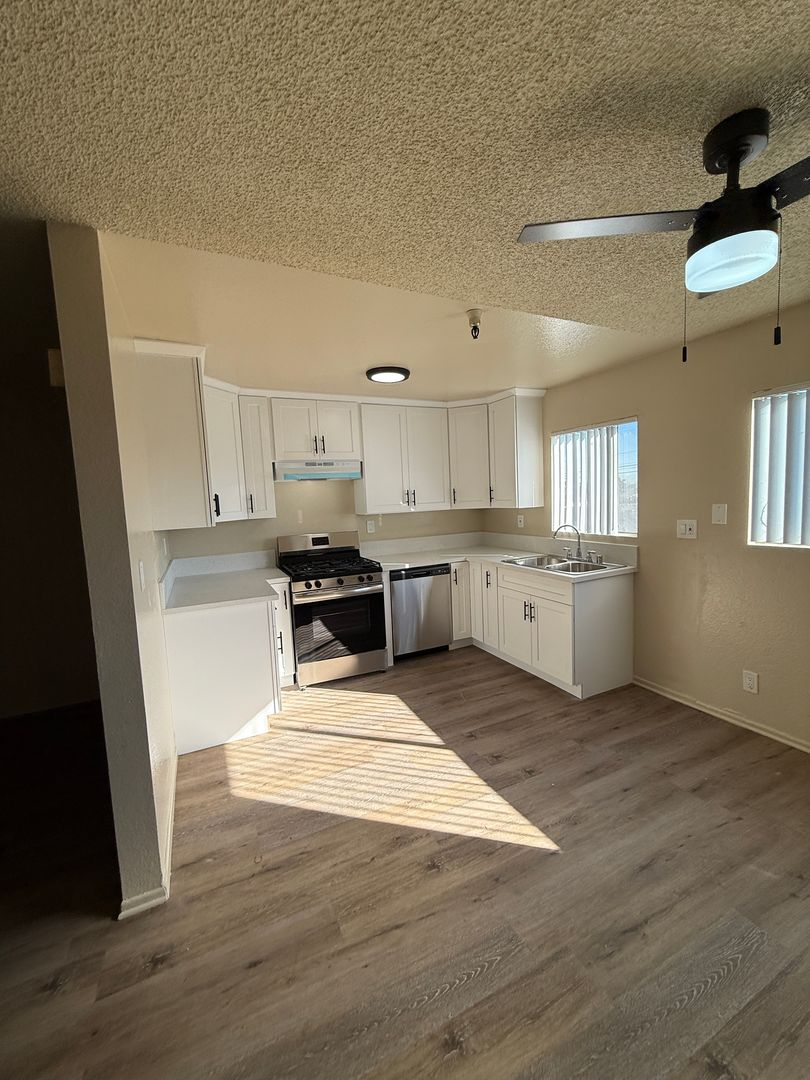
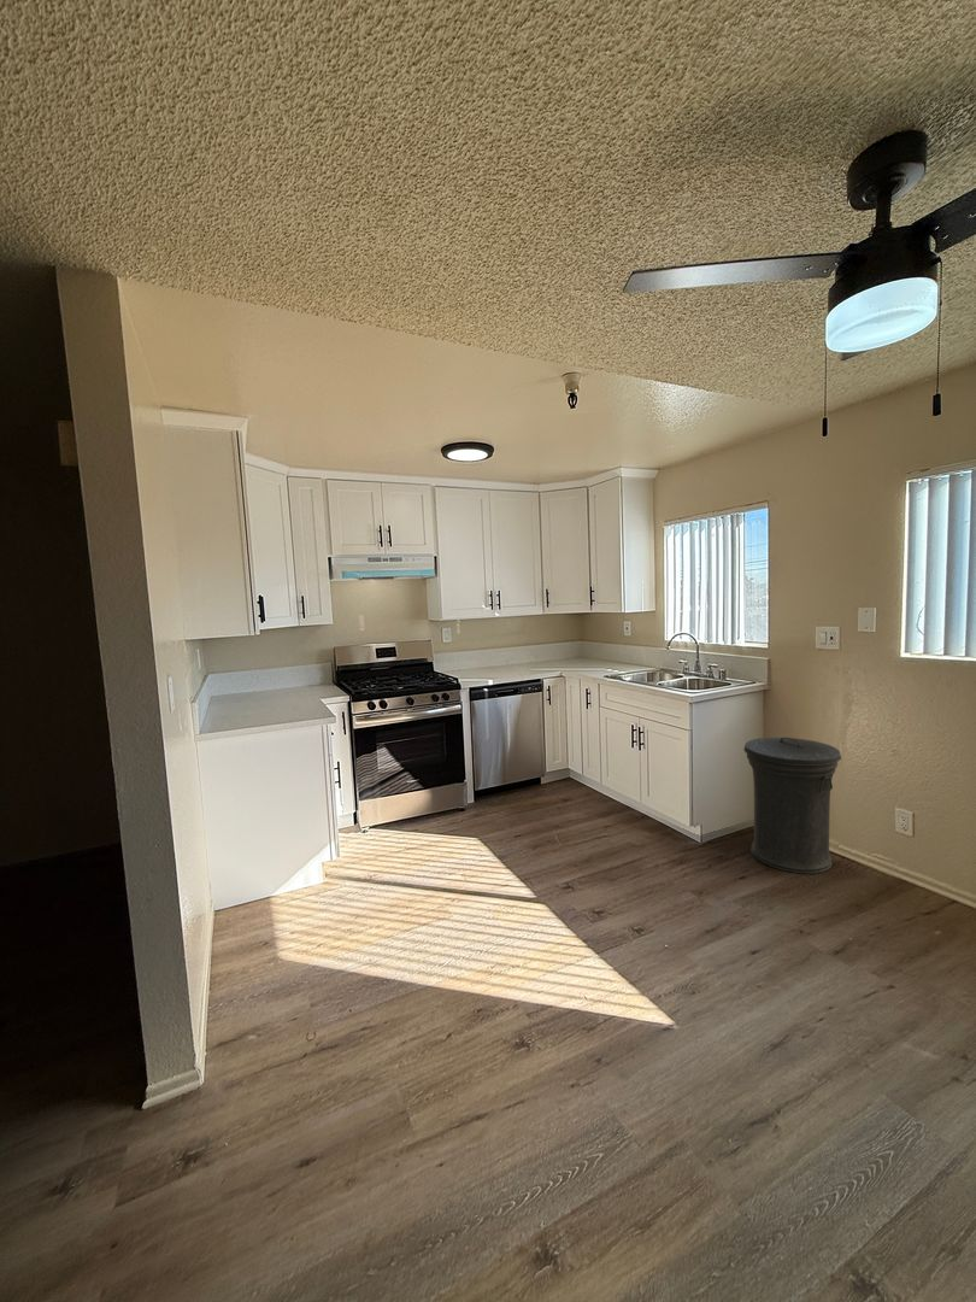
+ trash can [742,737,842,875]
